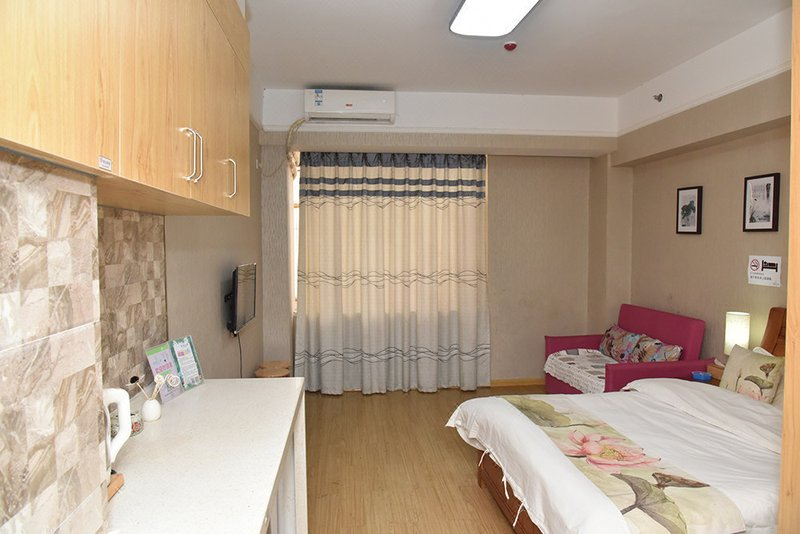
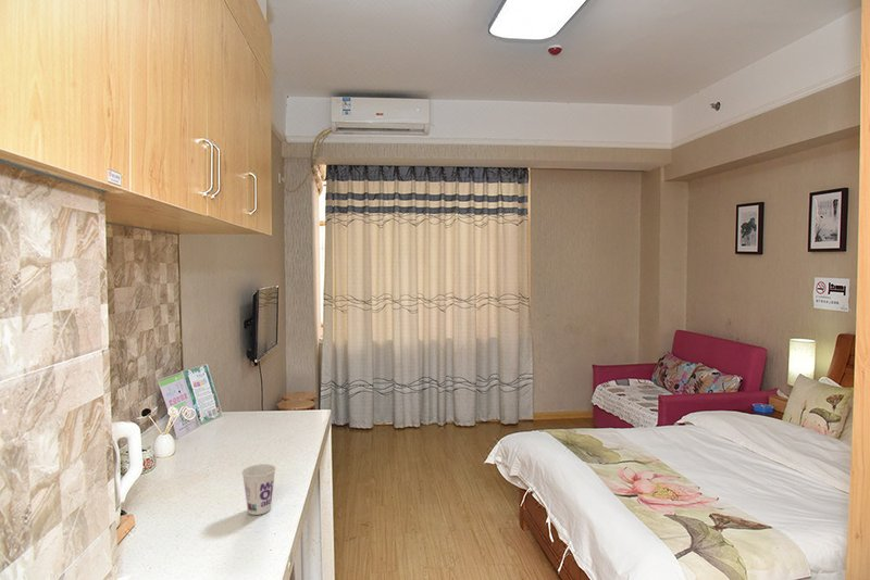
+ cup [240,463,277,516]
